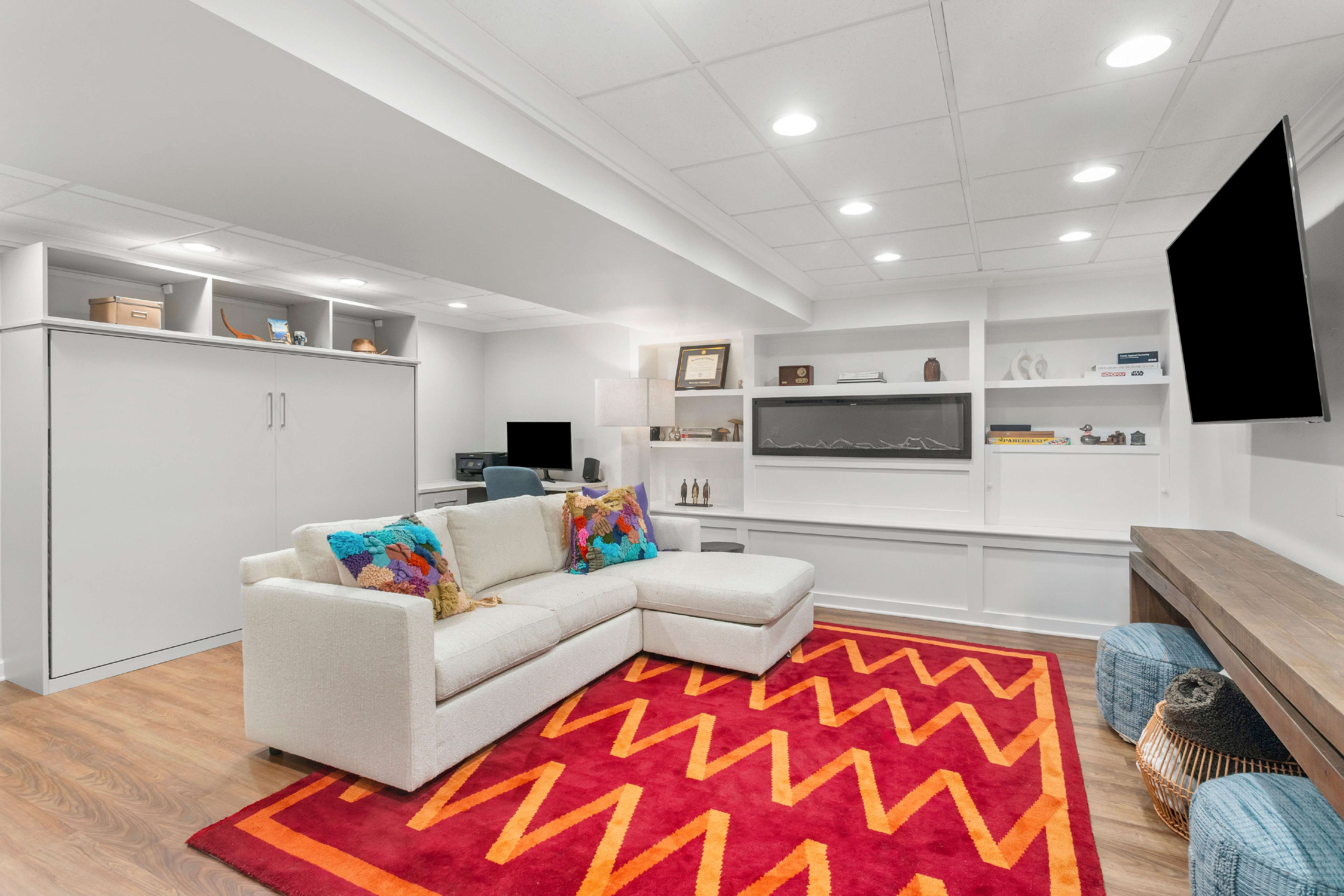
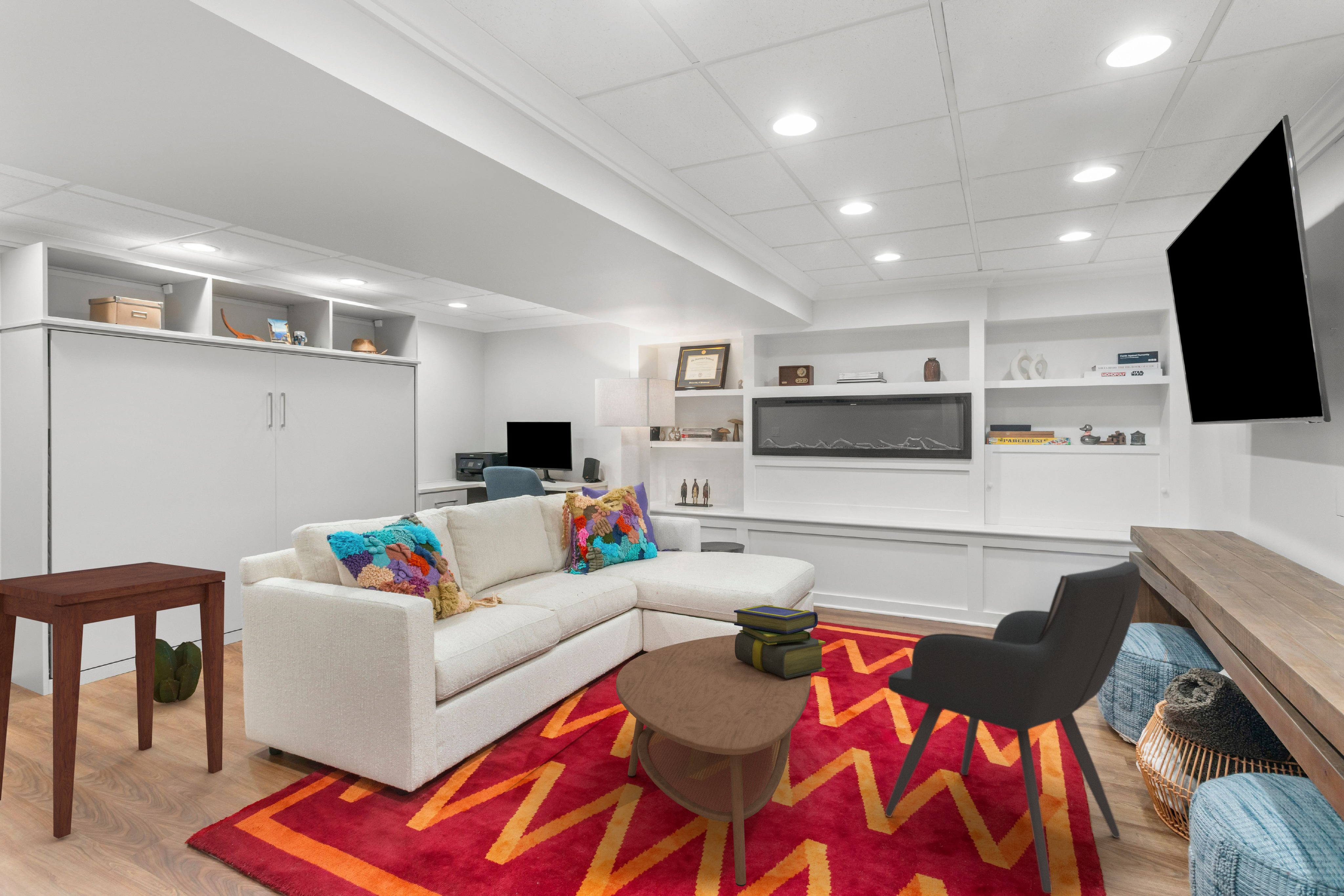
+ armchair [885,561,1141,893]
+ stack of books [734,604,826,679]
+ cactus [135,638,202,703]
+ coffee table [616,634,811,887]
+ side table [0,561,226,839]
